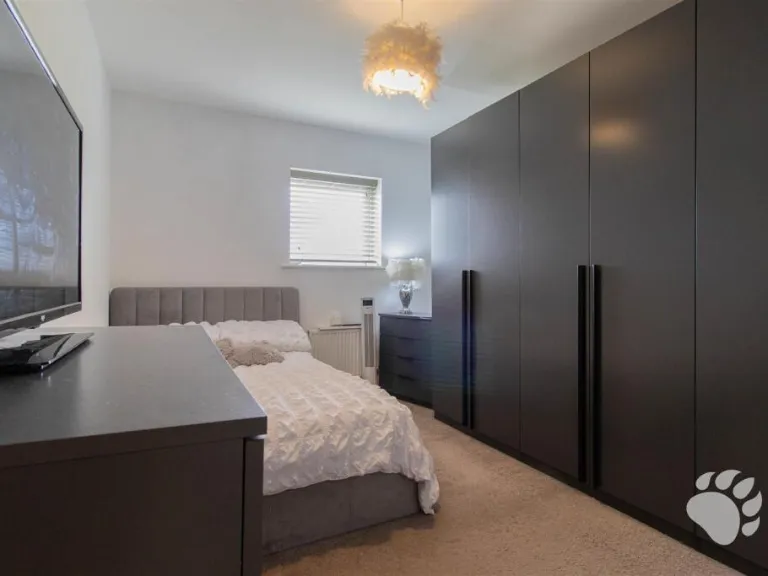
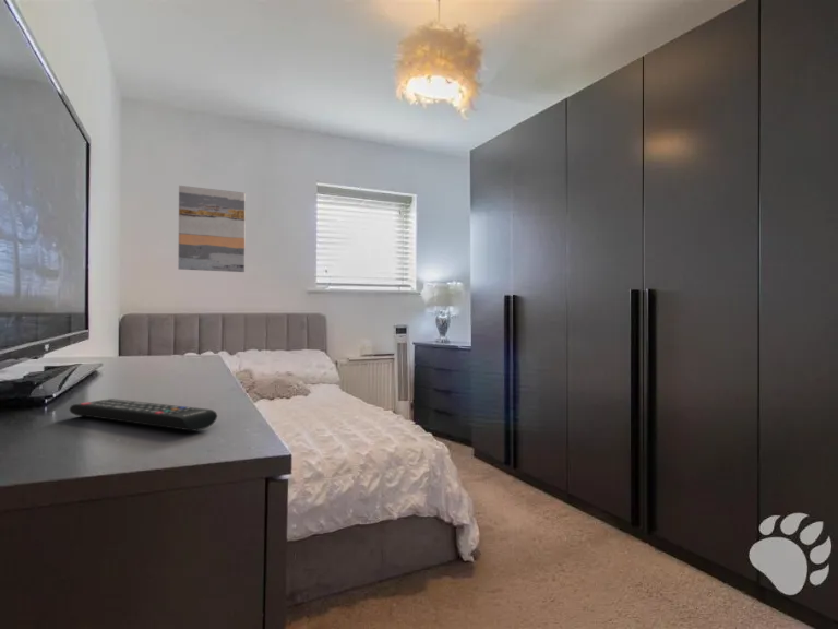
+ remote control [69,397,218,431]
+ wall art [177,185,247,273]
